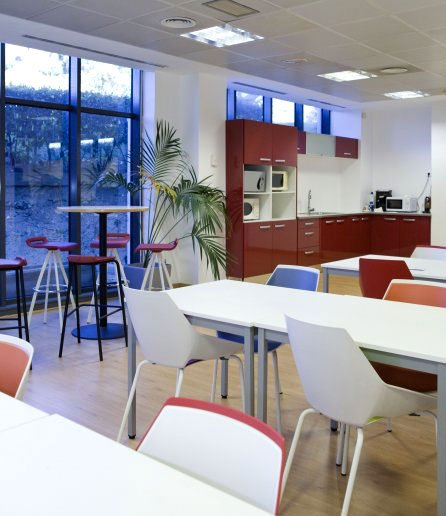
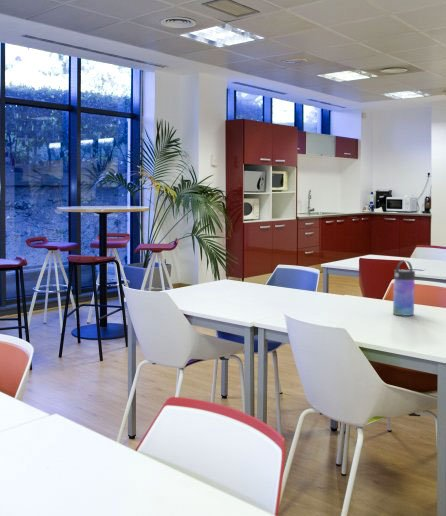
+ water bottle [392,259,416,317]
